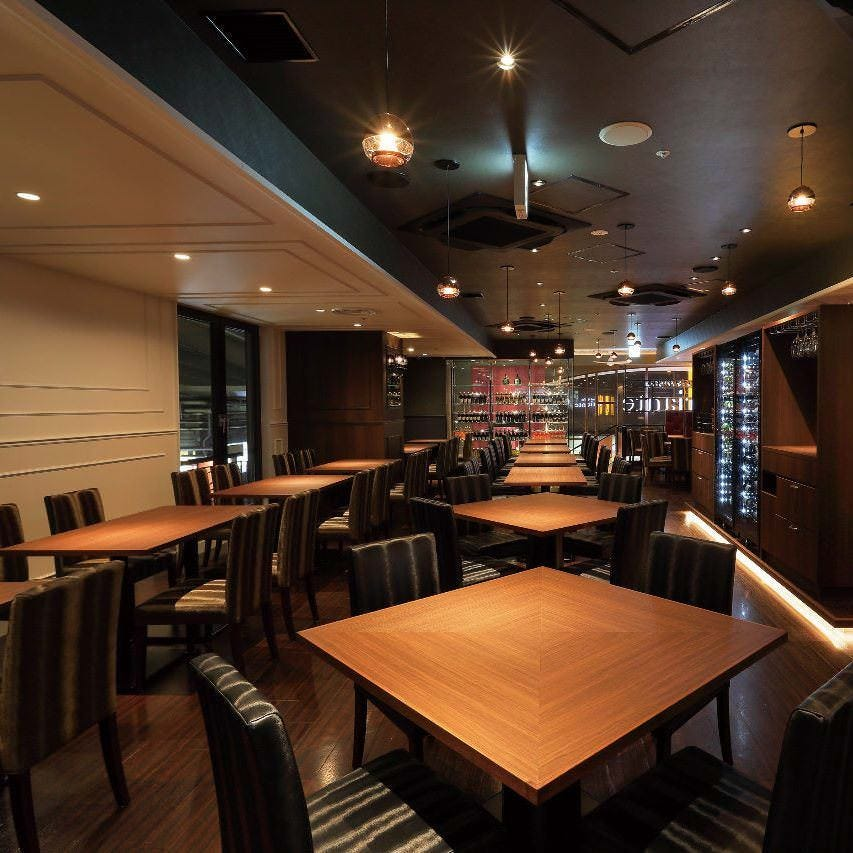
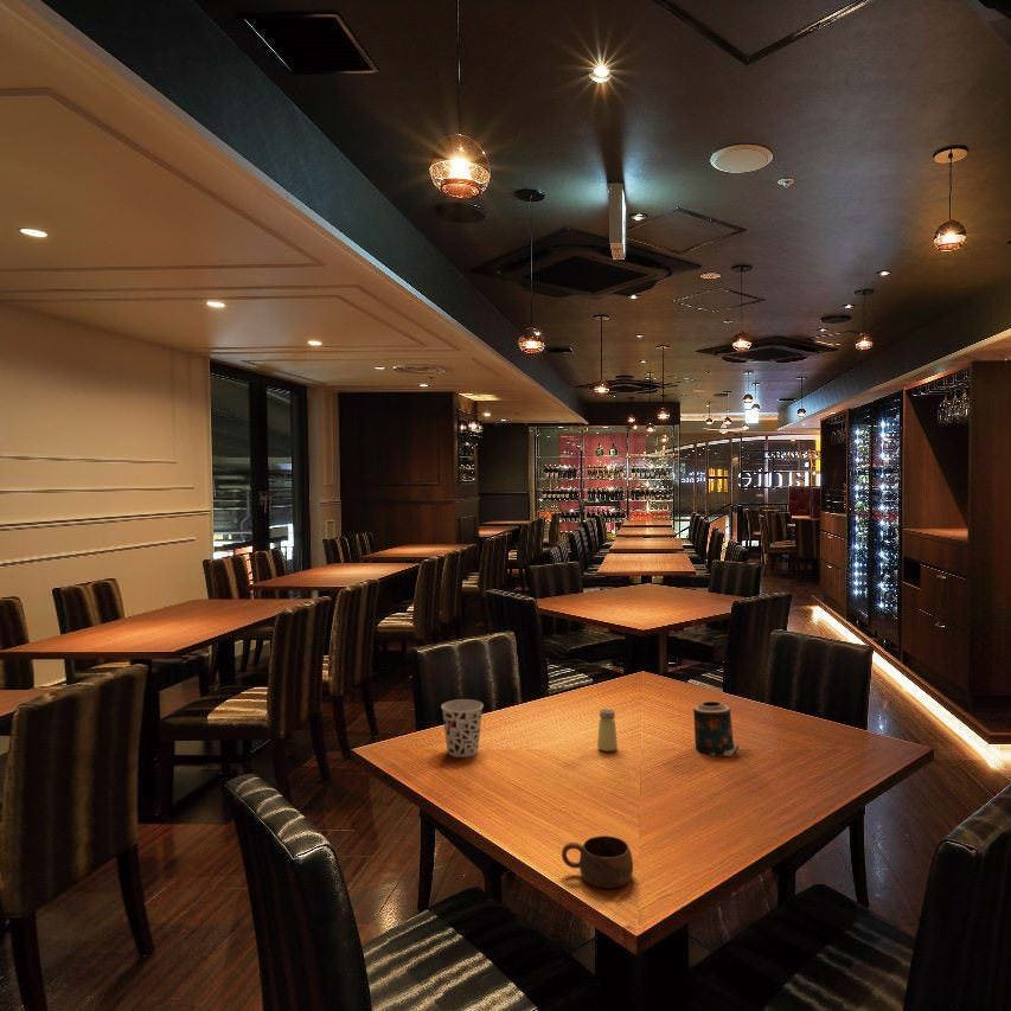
+ candle [692,700,740,757]
+ saltshaker [596,708,619,753]
+ cup [561,834,634,890]
+ cup [440,698,485,759]
